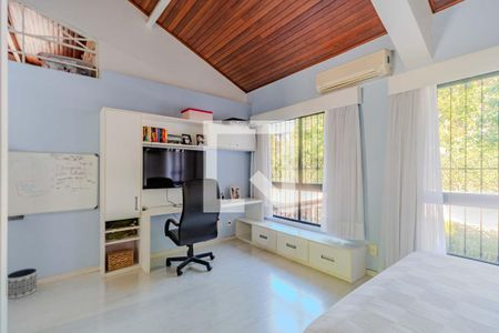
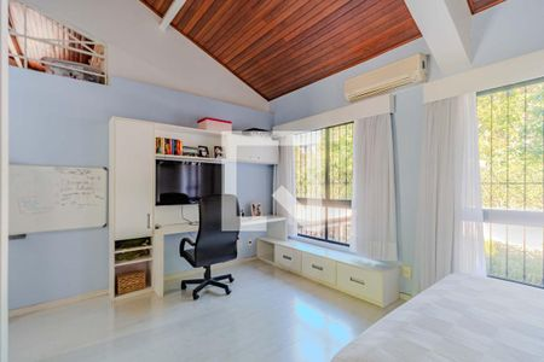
- planter [7,268,38,300]
